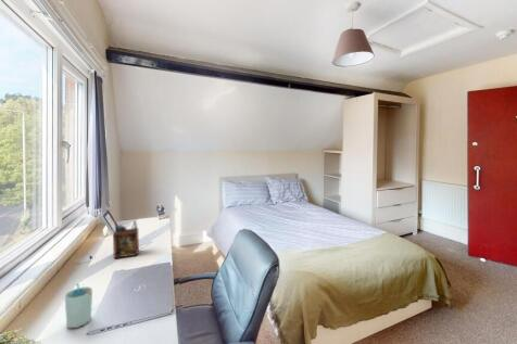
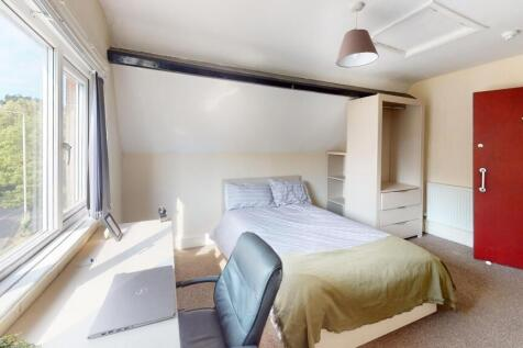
- cup [64,282,93,329]
- desk organizer [112,219,140,259]
